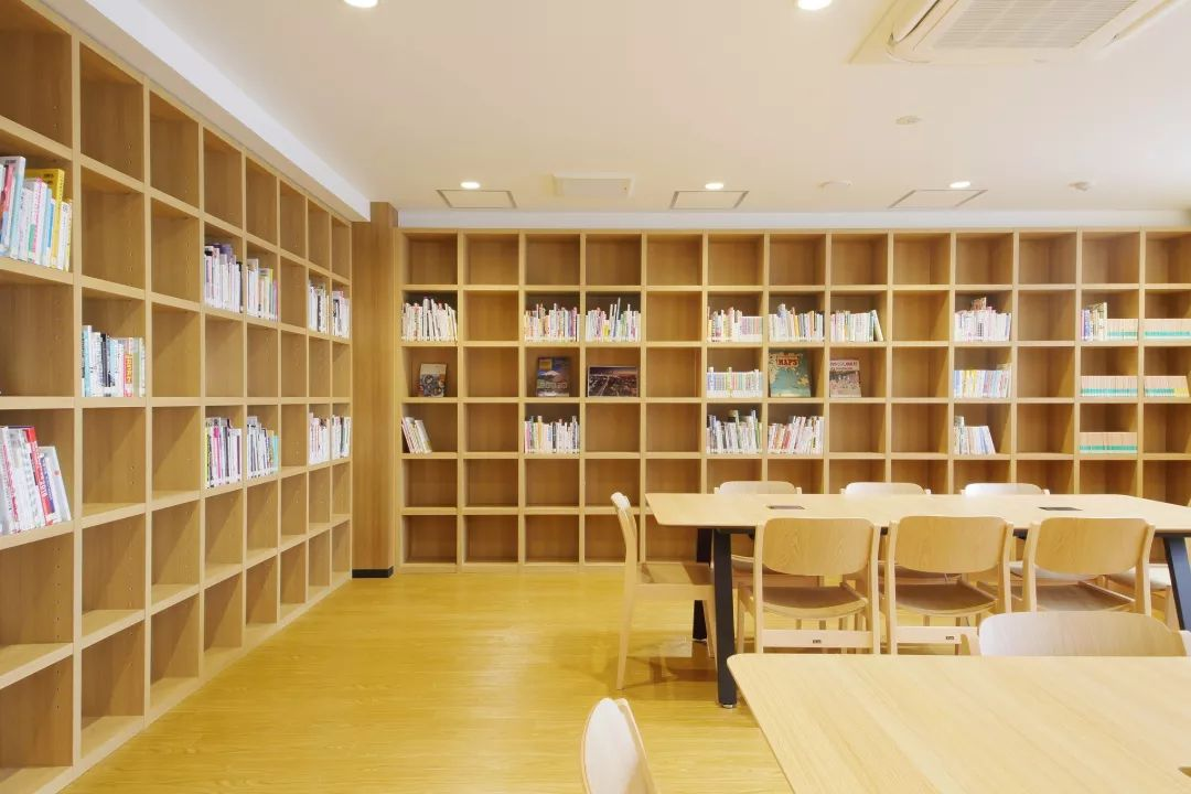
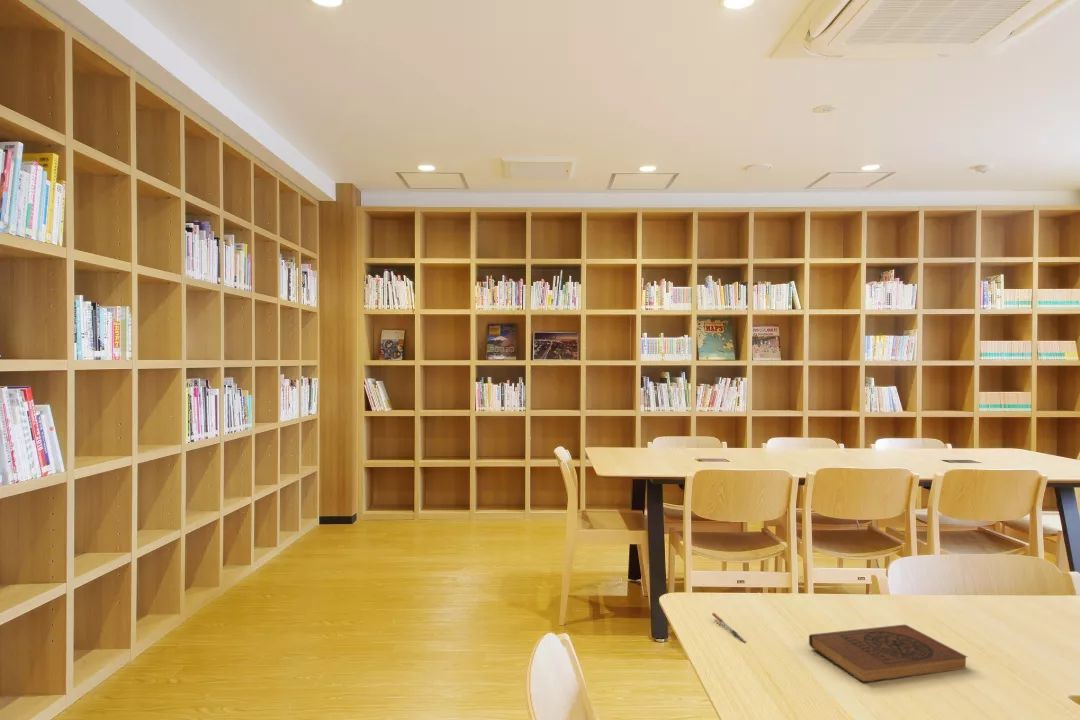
+ pen [711,612,746,643]
+ book [808,624,968,684]
